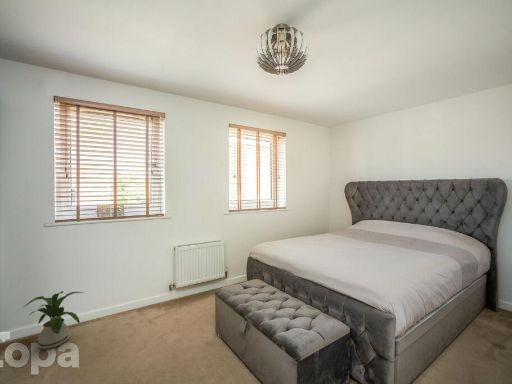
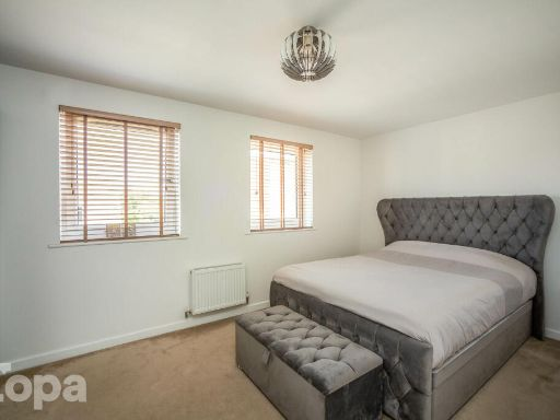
- house plant [23,290,84,350]
